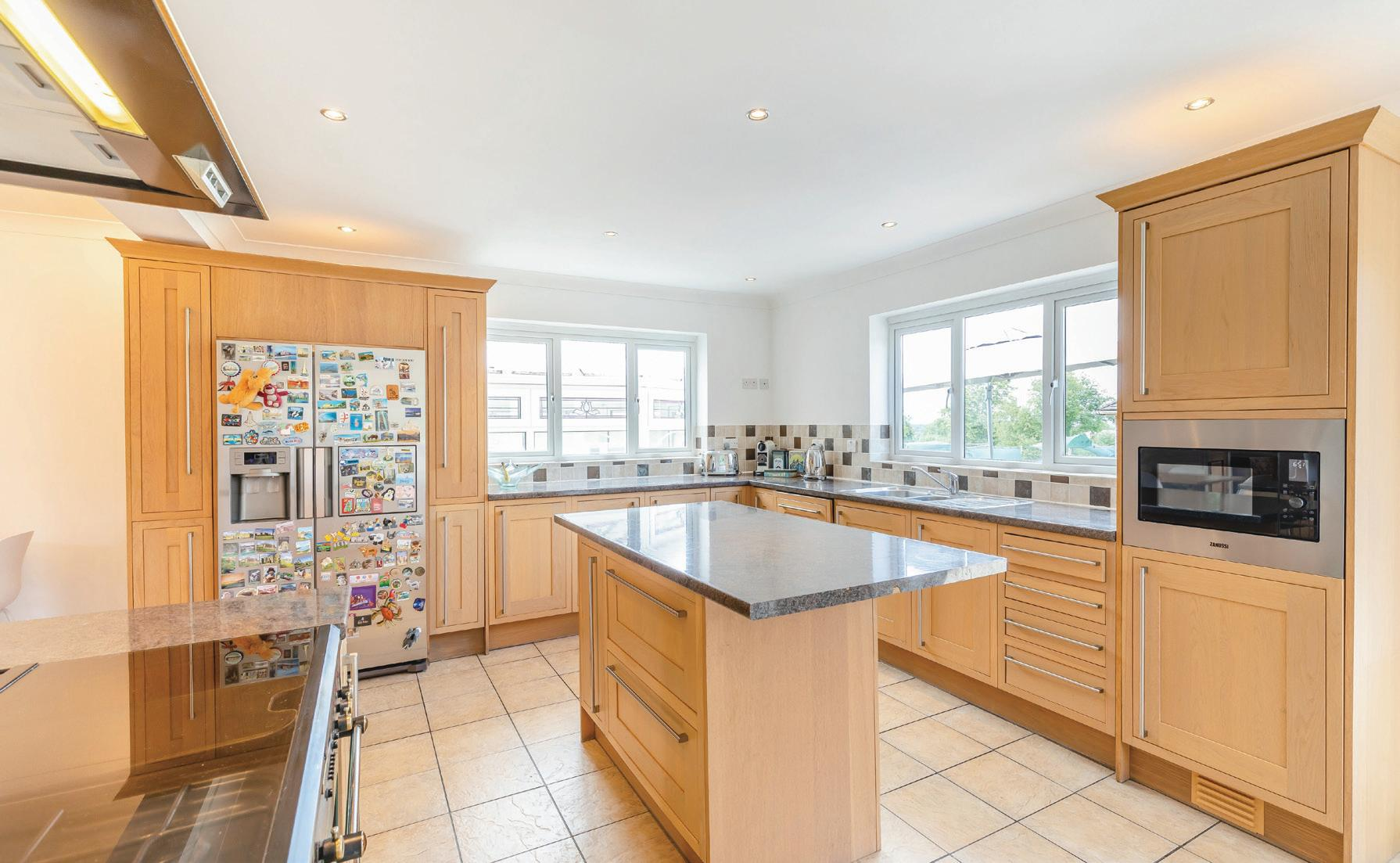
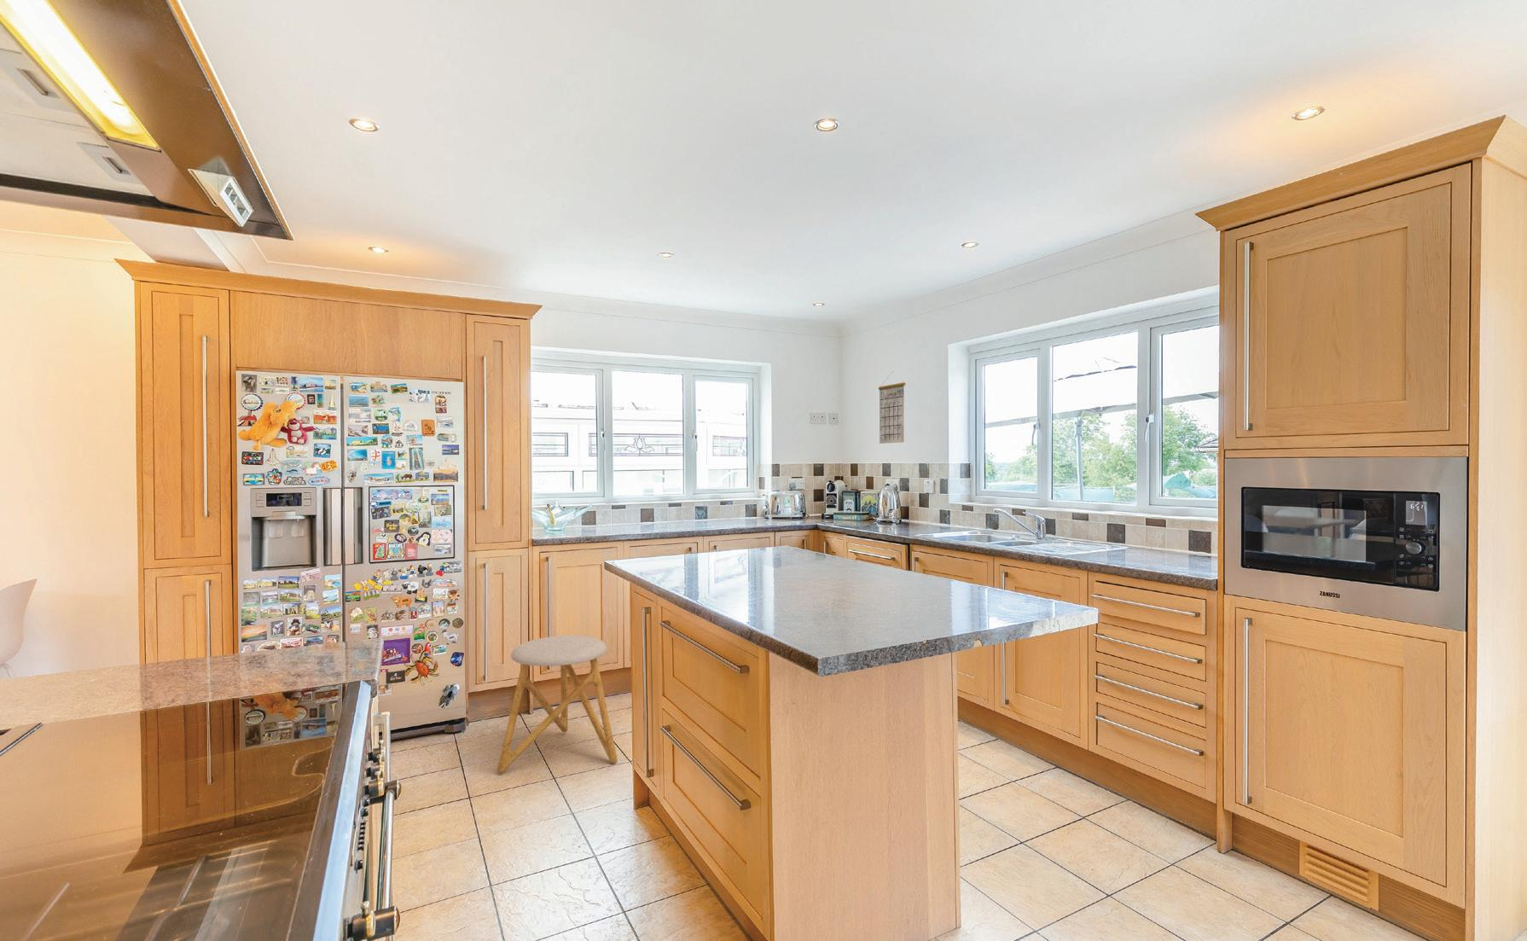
+ calendar [878,371,906,445]
+ stool [496,635,618,774]
